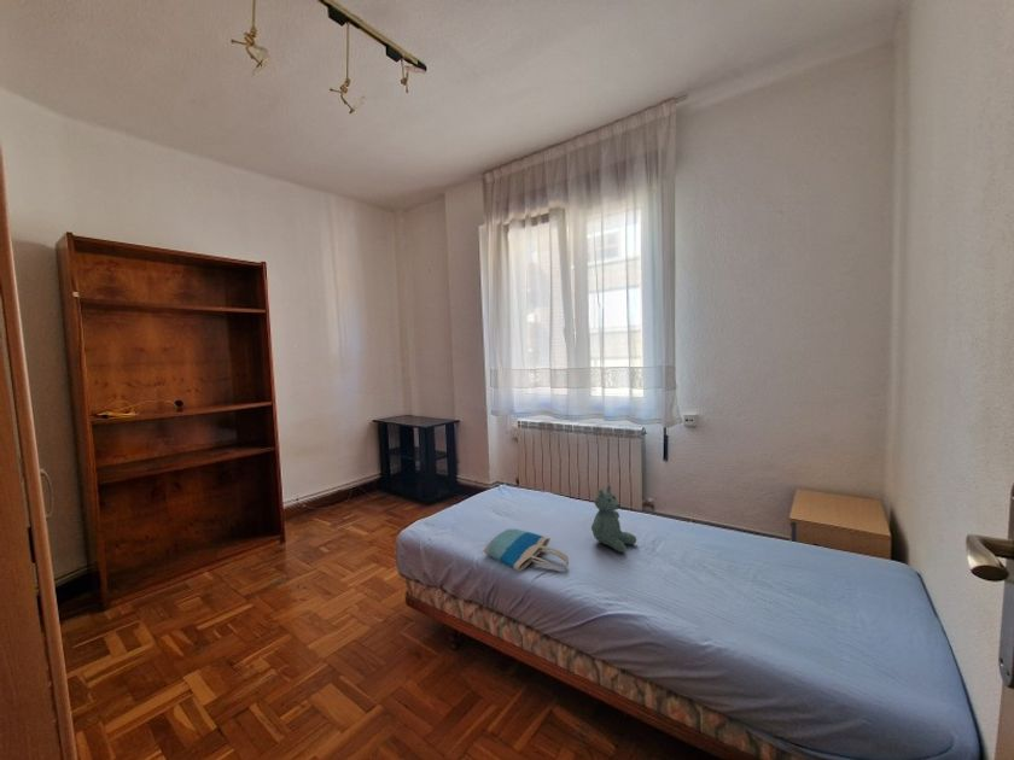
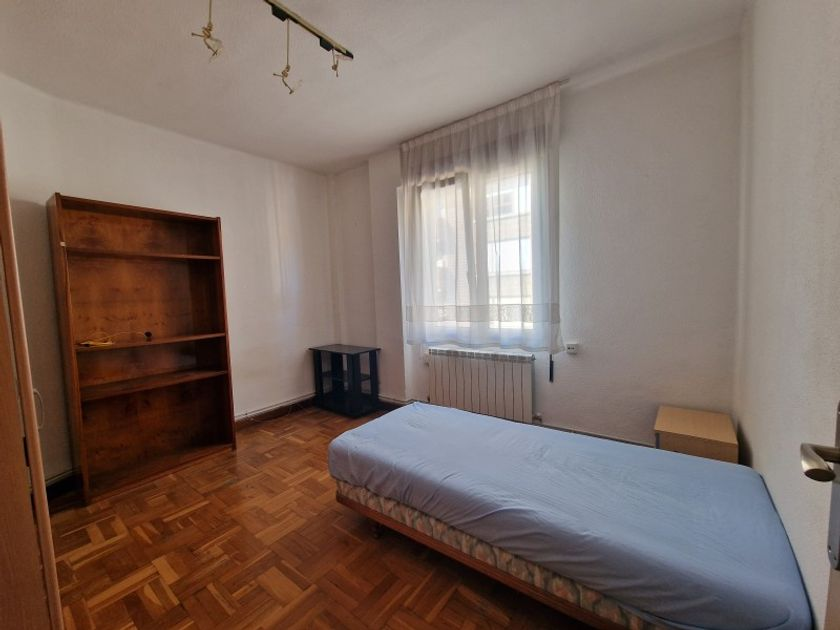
- tote bag [483,528,570,572]
- stuffed bear [590,484,637,554]
